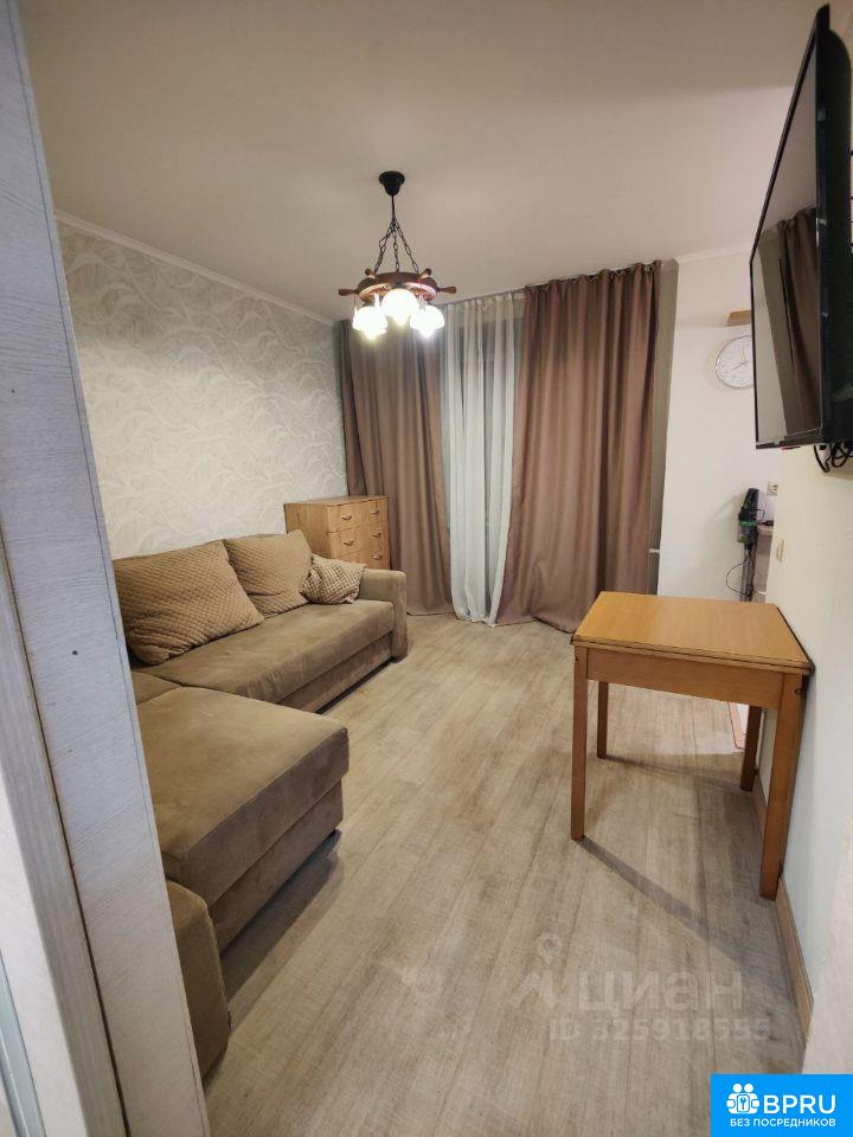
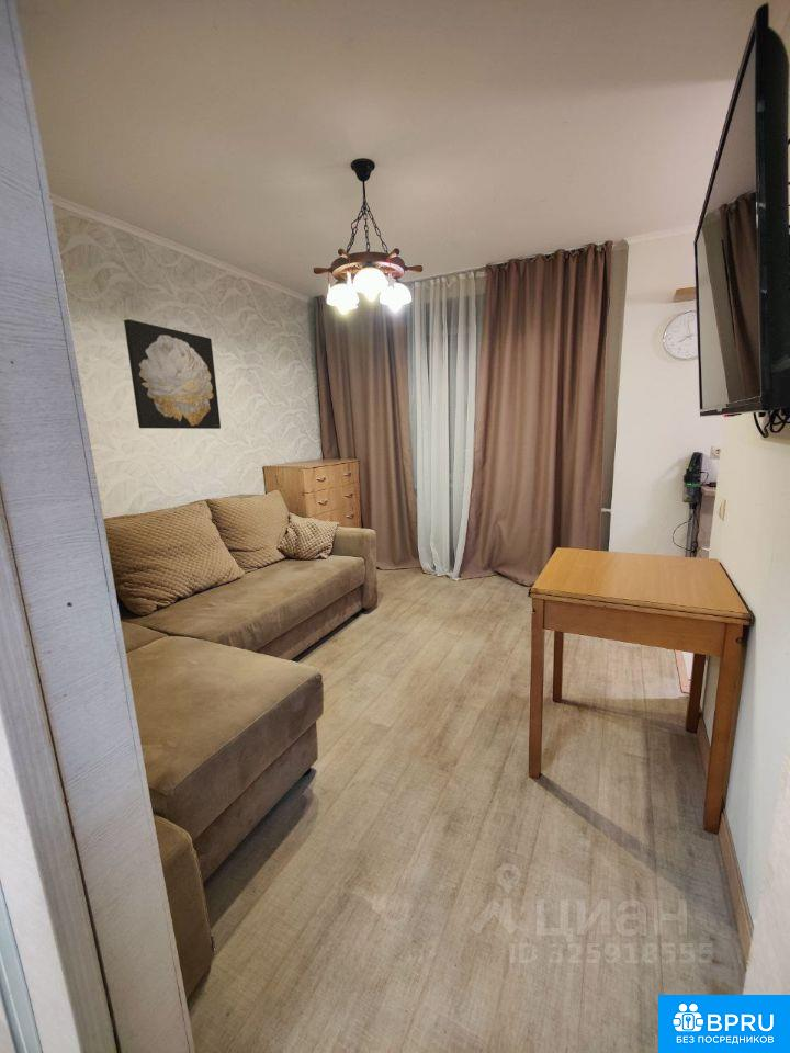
+ wall art [123,318,222,430]
